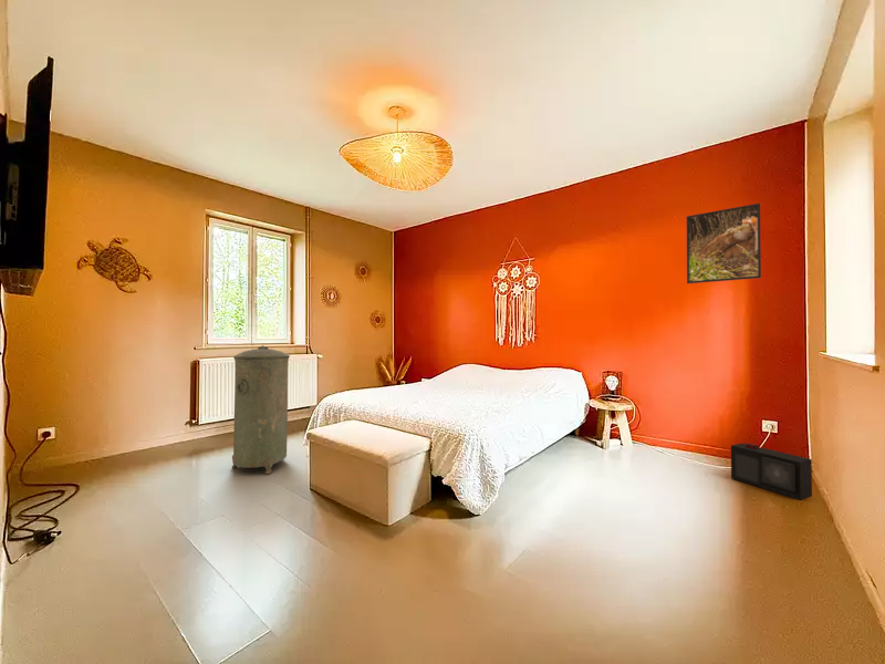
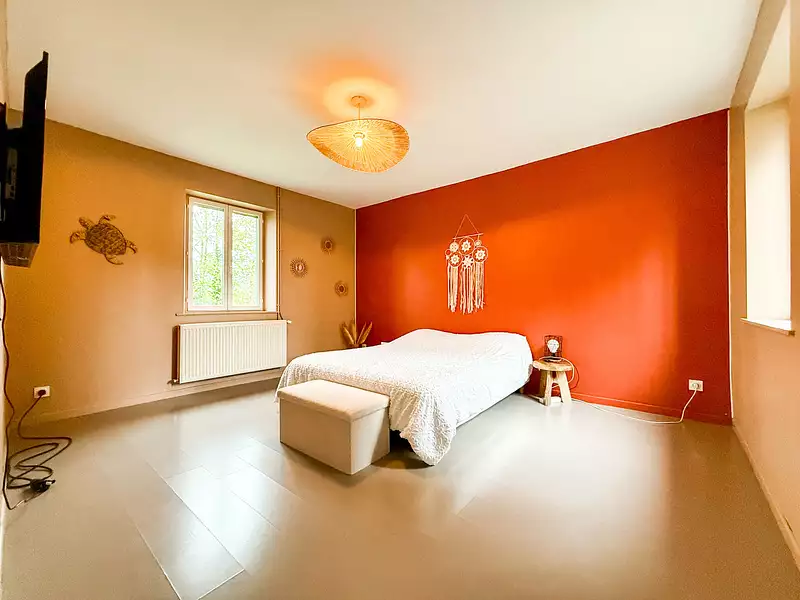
- speaker [730,443,813,501]
- trash can [231,344,291,475]
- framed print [686,203,762,284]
